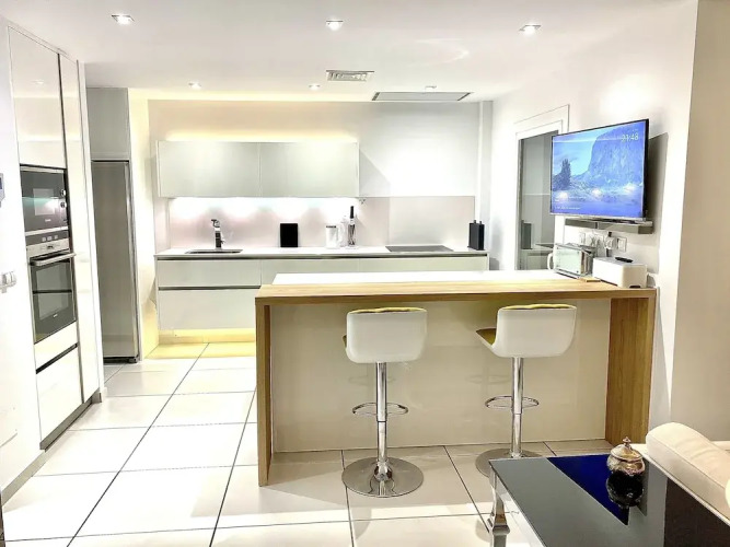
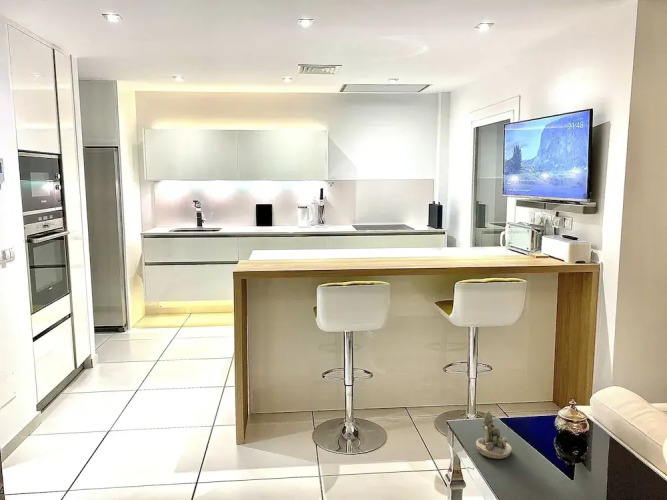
+ succulent planter [475,409,513,460]
